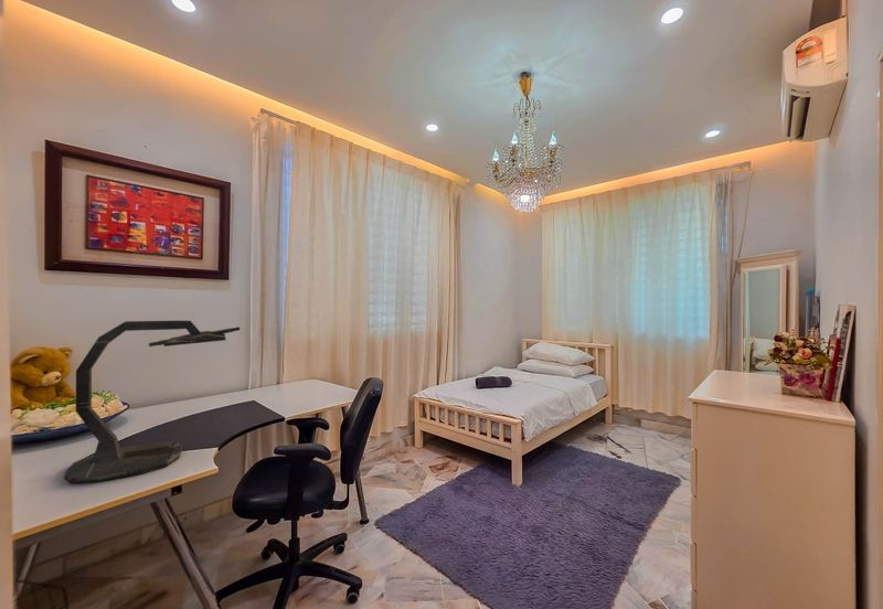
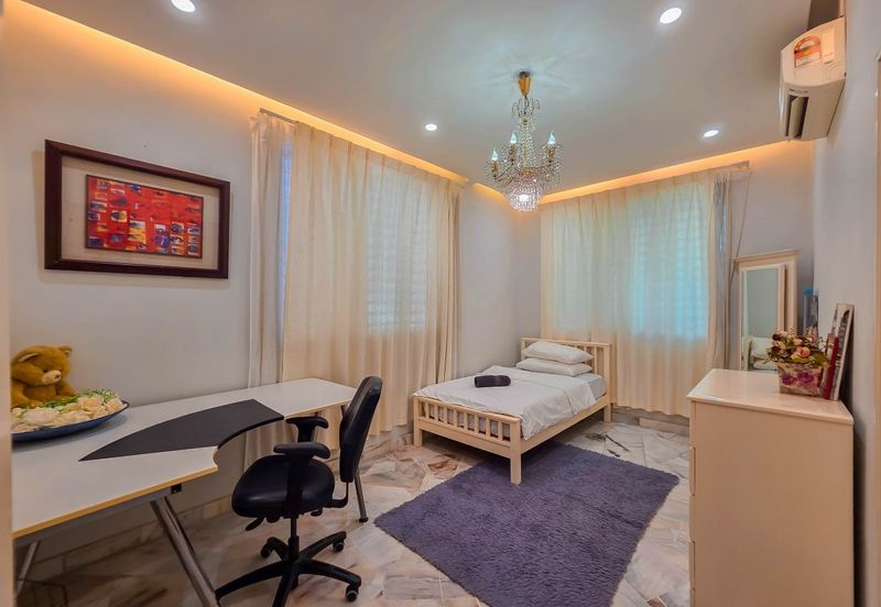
- desk lamp [63,320,241,485]
